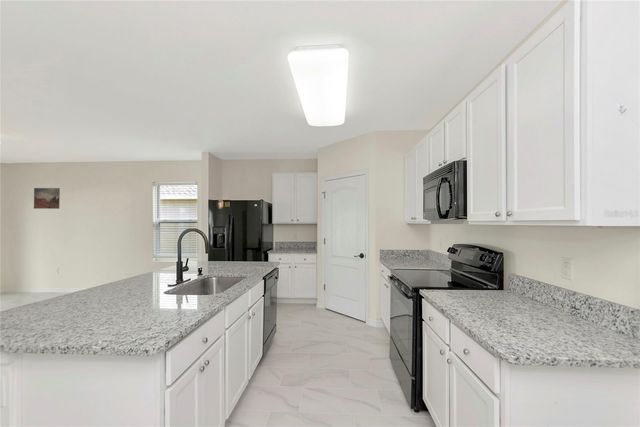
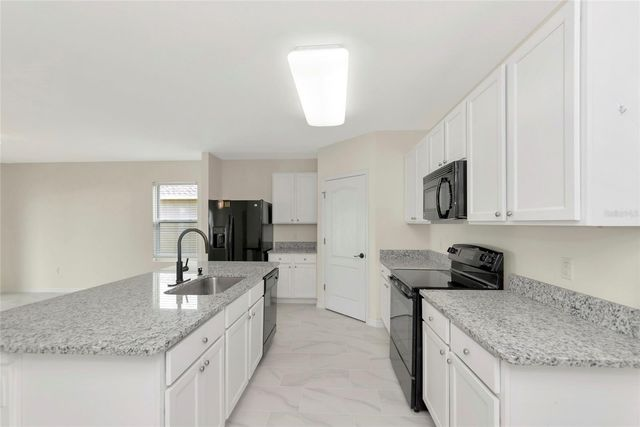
- wall art [33,187,61,210]
